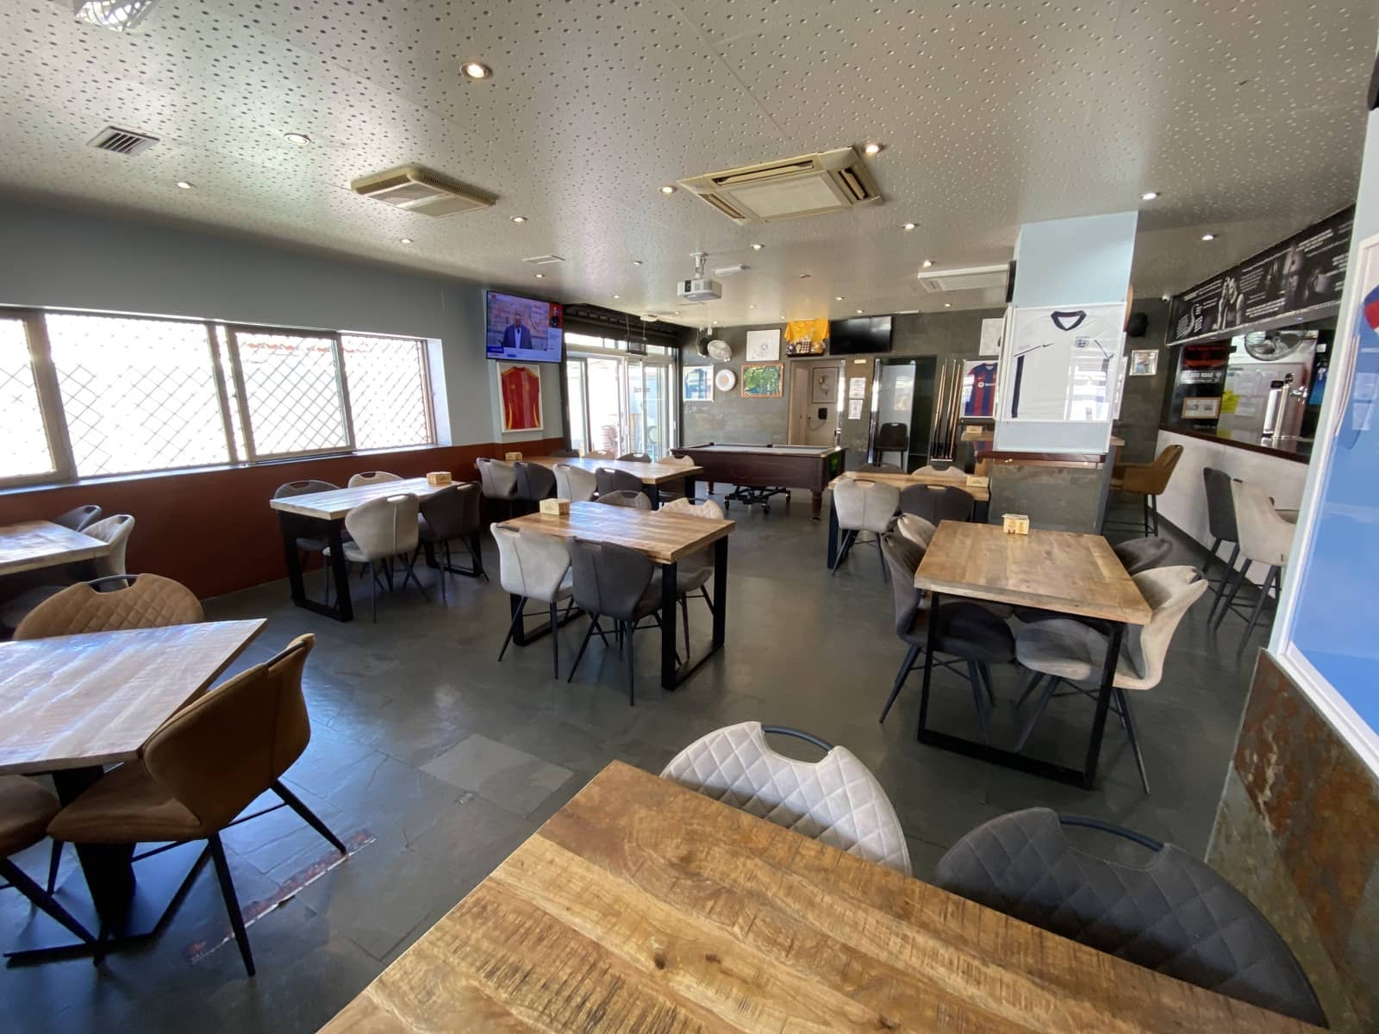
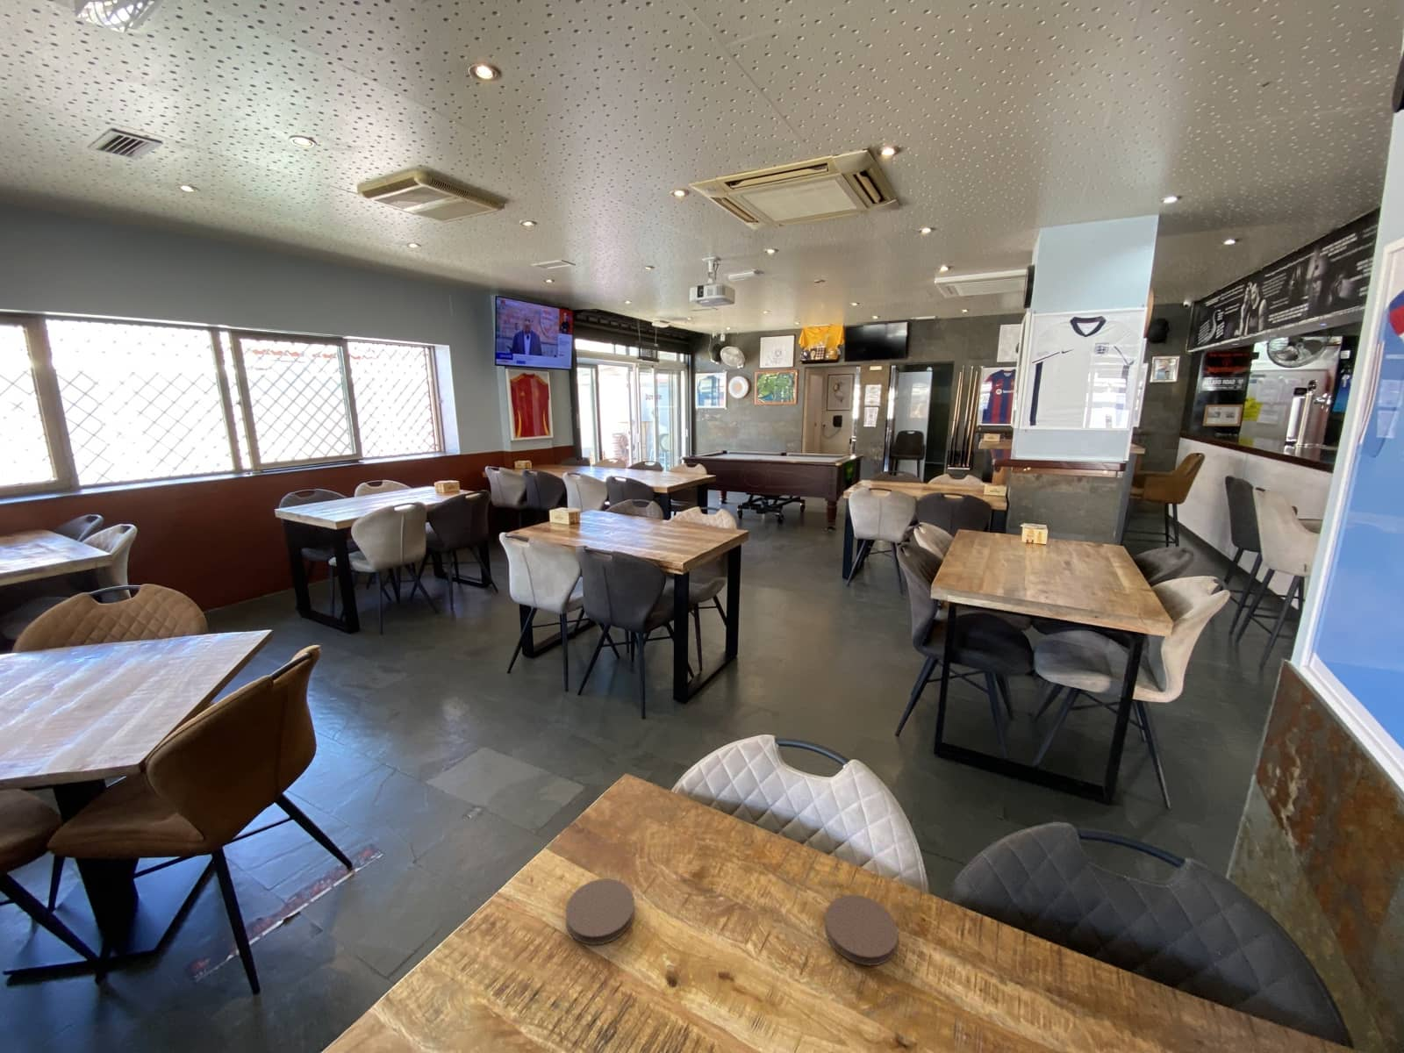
+ coaster [824,894,899,966]
+ coaster [565,877,636,946]
